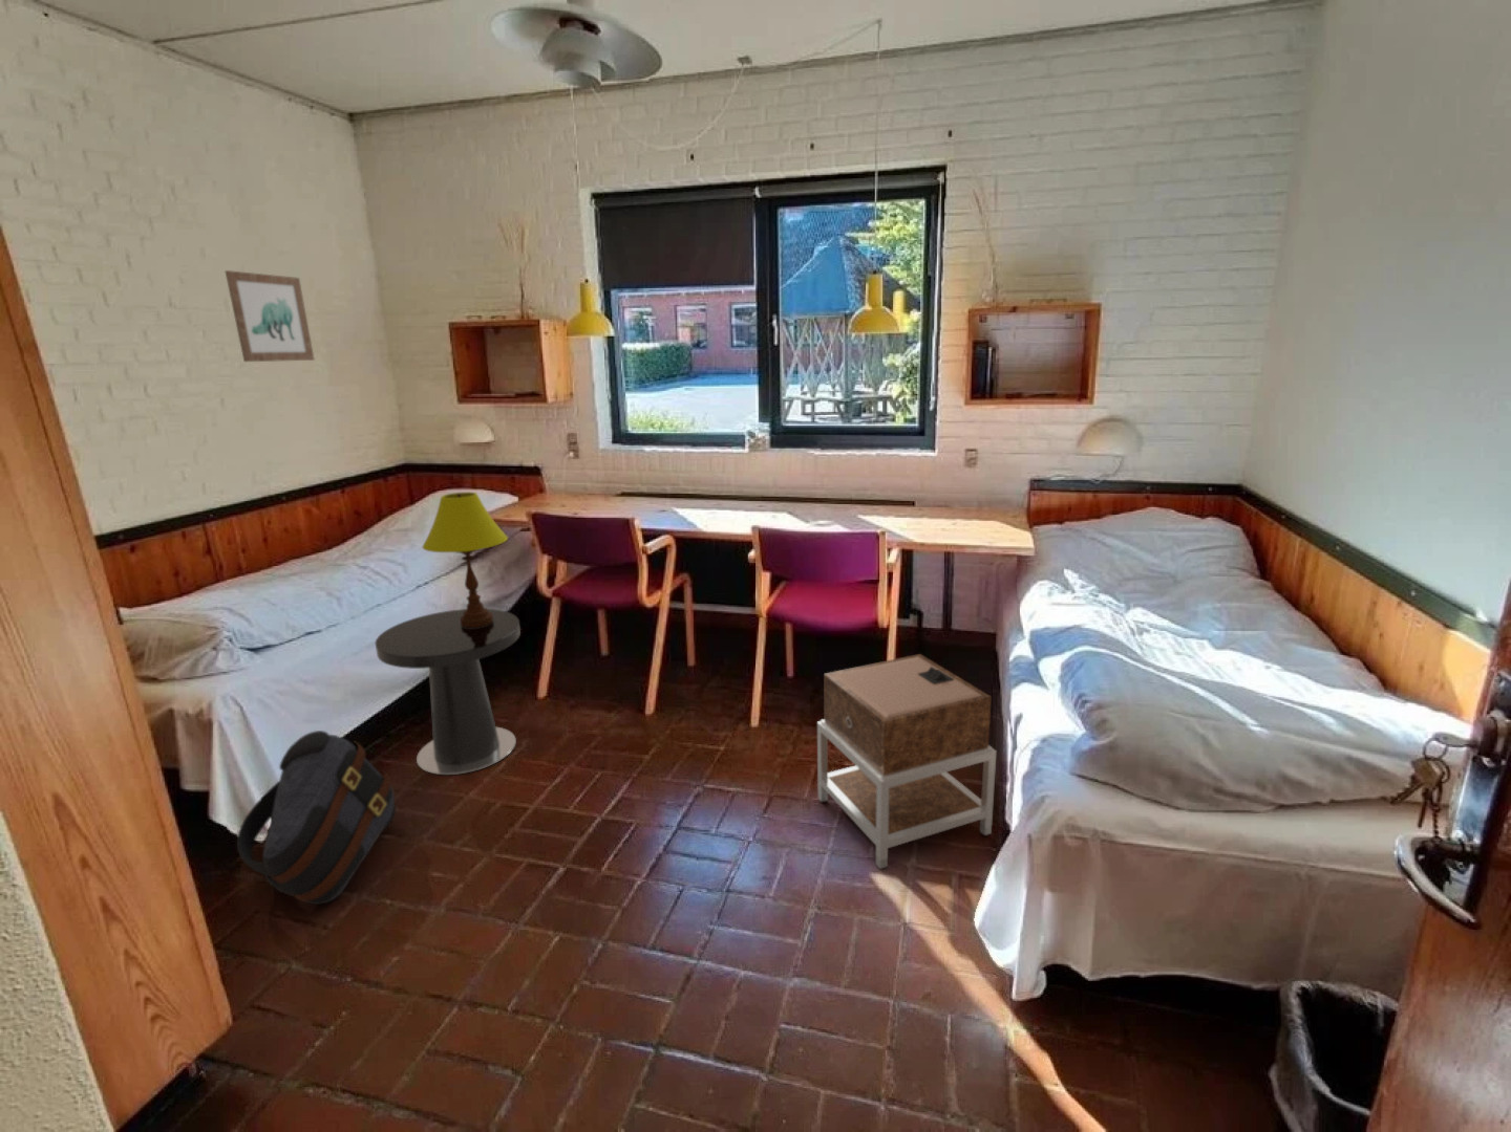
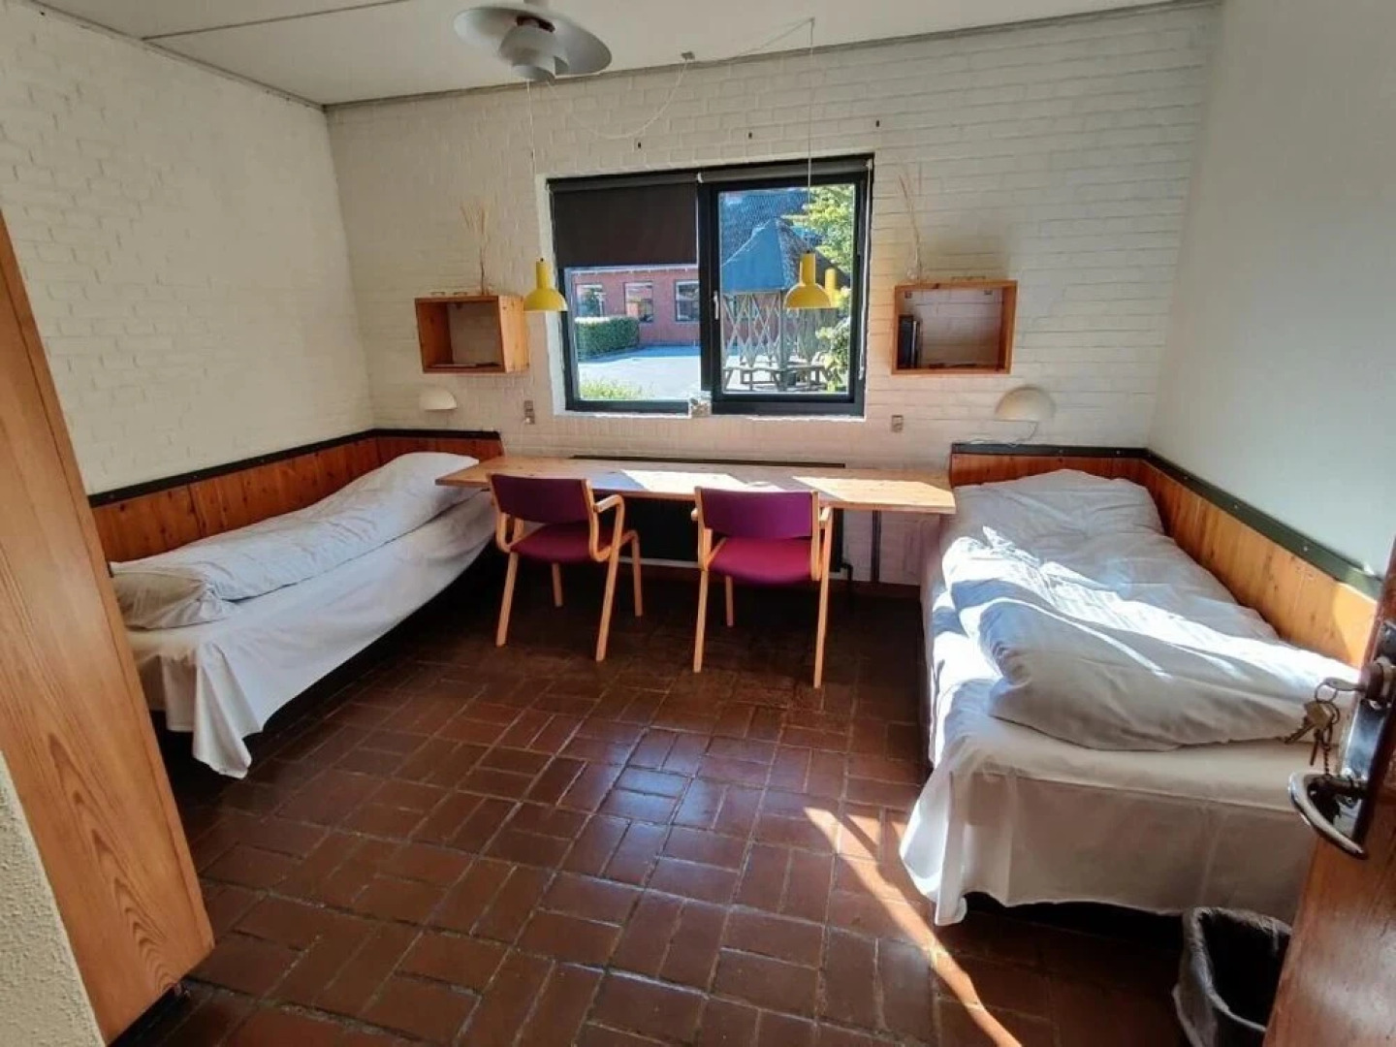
- table lamp [421,491,509,628]
- side table [375,608,521,775]
- backpack [236,730,396,906]
- wall art [224,270,315,363]
- nightstand [816,653,998,870]
